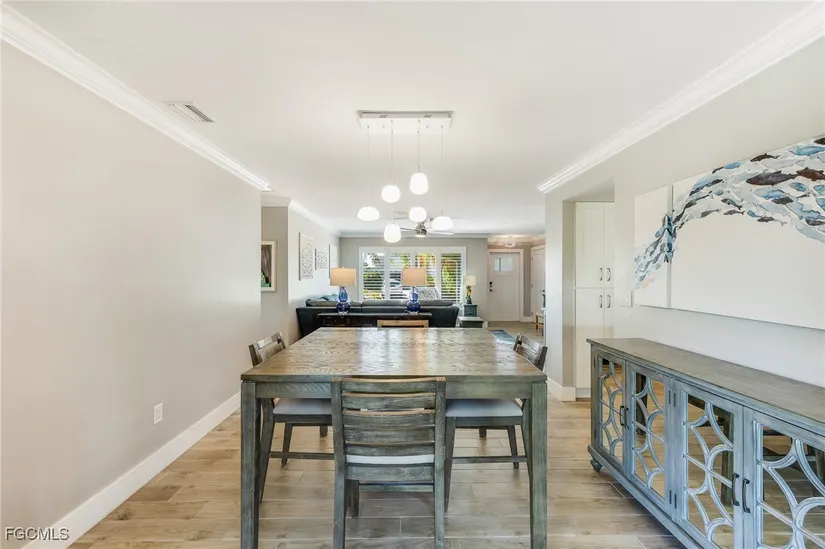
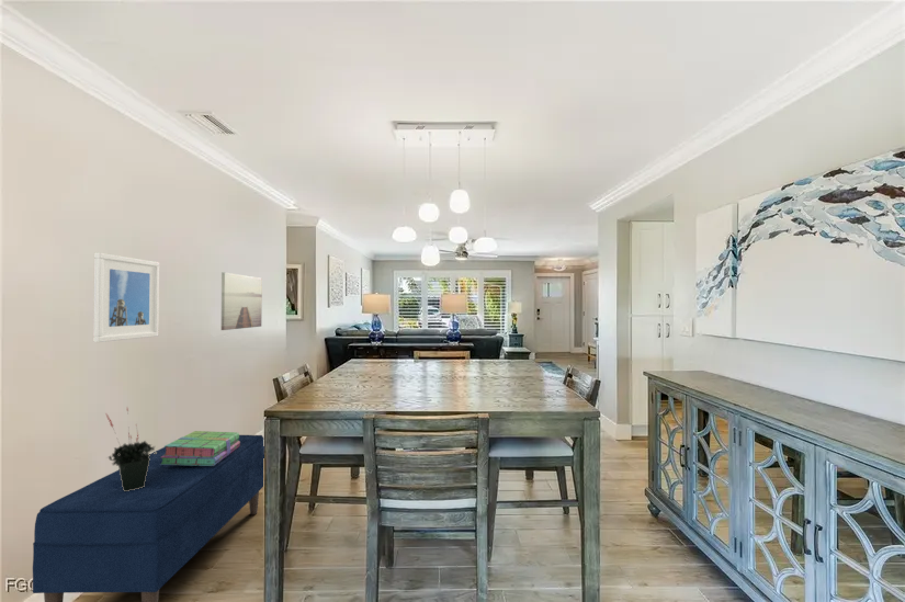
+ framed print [92,252,160,343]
+ bench [32,434,265,602]
+ wall art [220,271,263,331]
+ potted plant [104,407,157,491]
+ stack of books [160,430,240,466]
